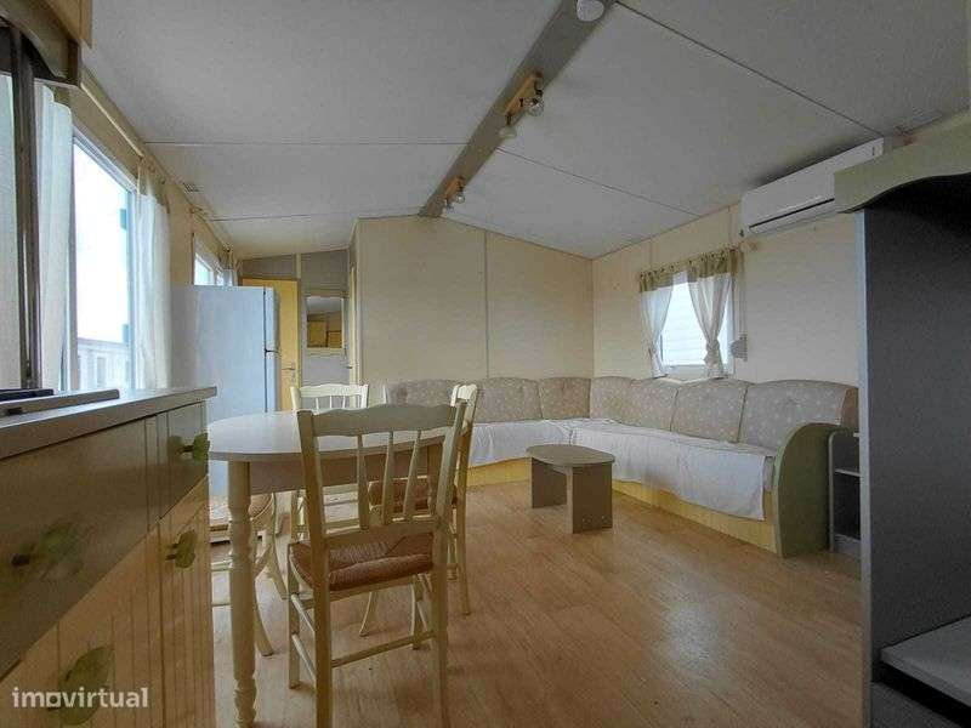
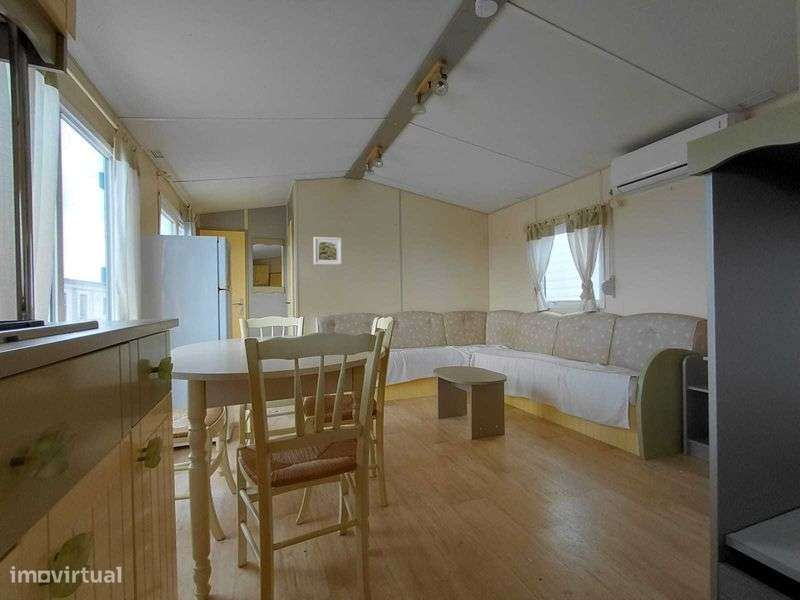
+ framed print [313,236,343,266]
